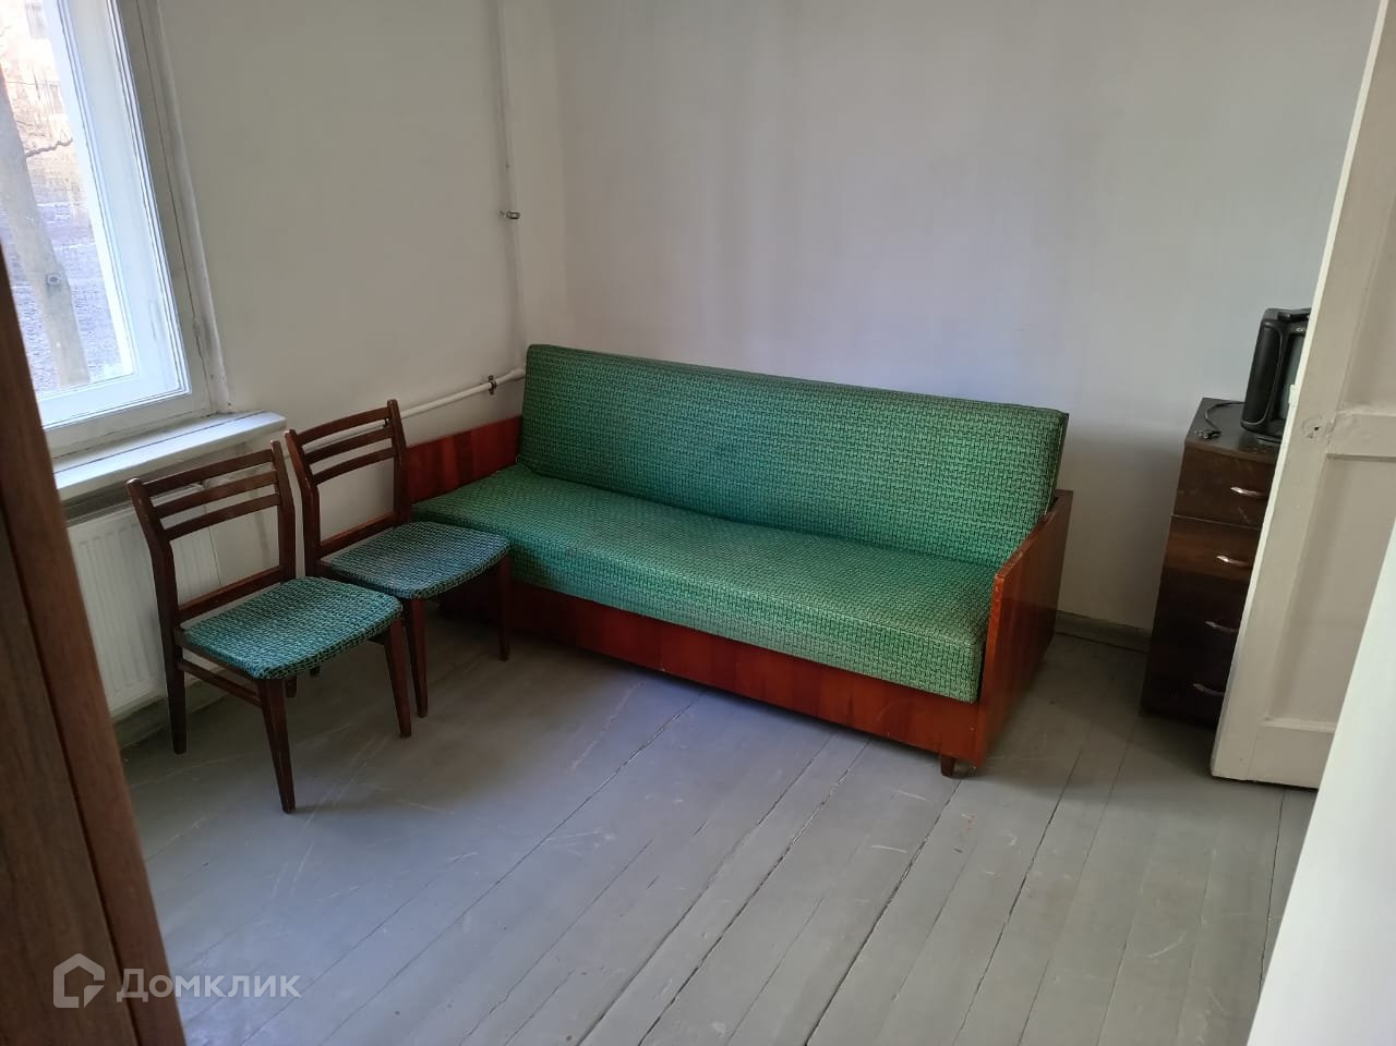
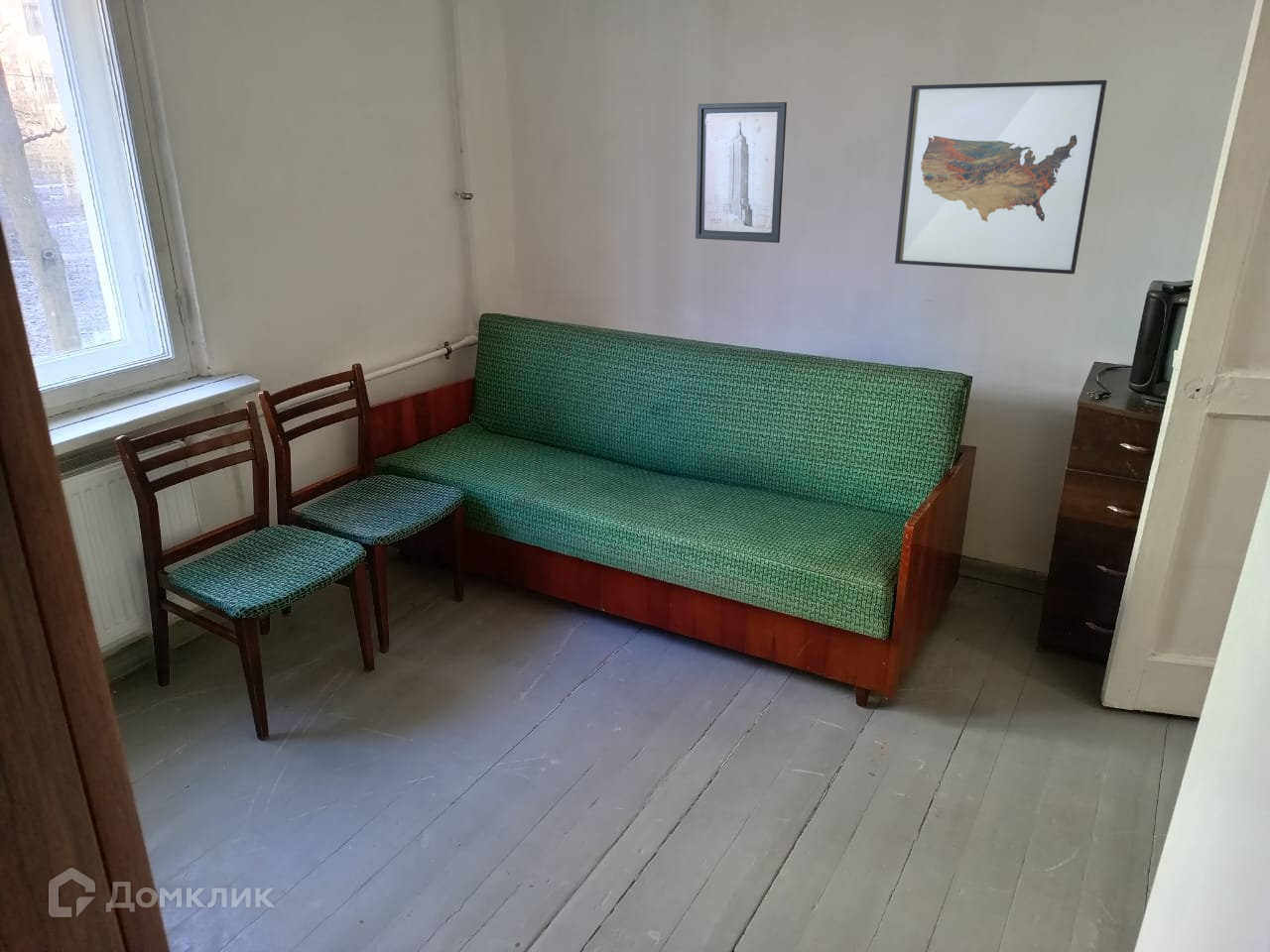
+ wall art [695,101,788,244]
+ wall art [894,79,1108,276]
